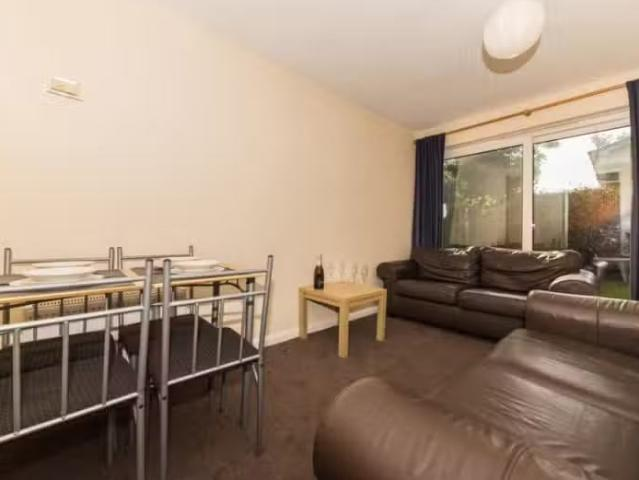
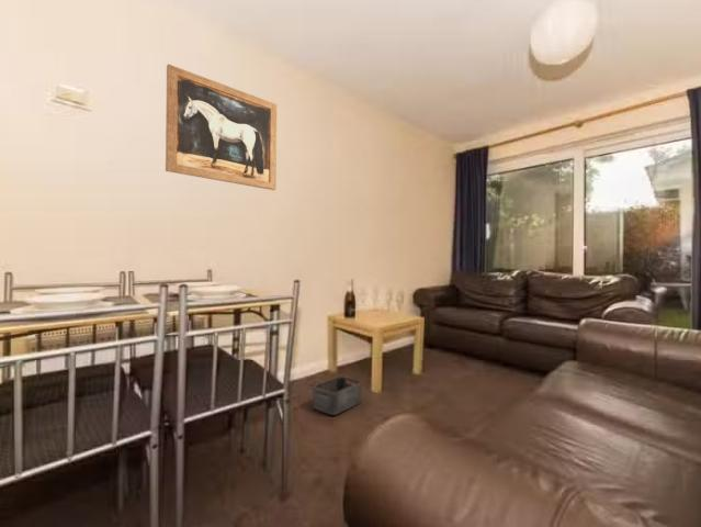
+ wall art [165,63,278,191]
+ storage bin [312,375,362,416]
